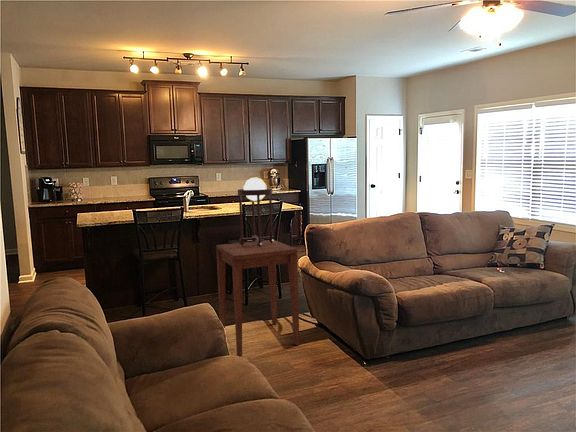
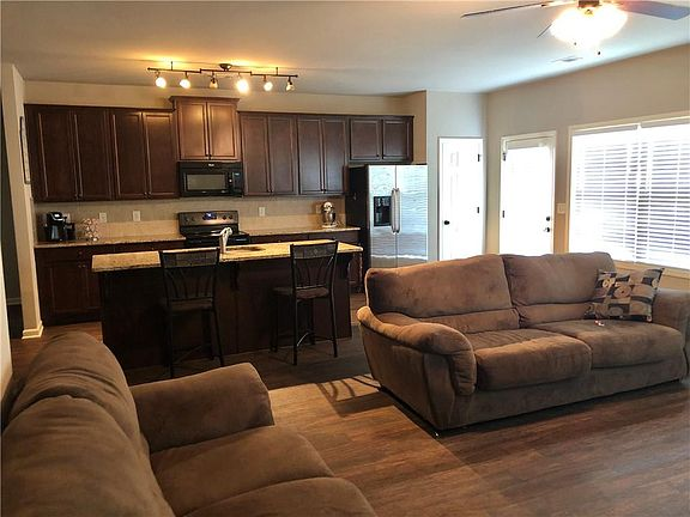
- table lamp [237,175,275,247]
- side table [215,239,300,358]
